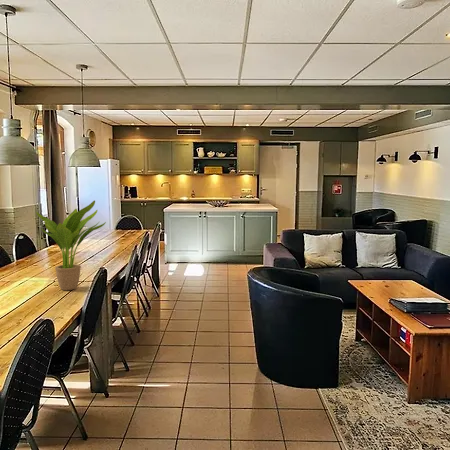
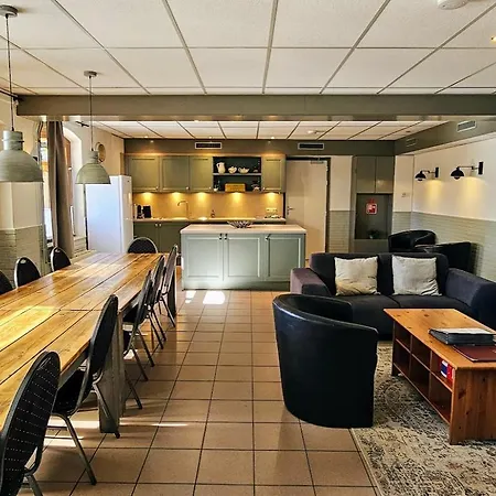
- potted plant [35,200,107,291]
